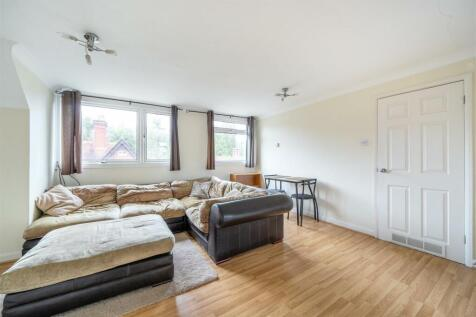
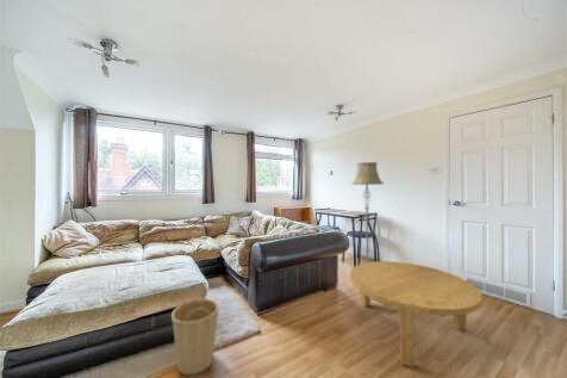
+ floor lamp [350,161,385,262]
+ coffee table [349,260,484,368]
+ basket [170,291,220,377]
